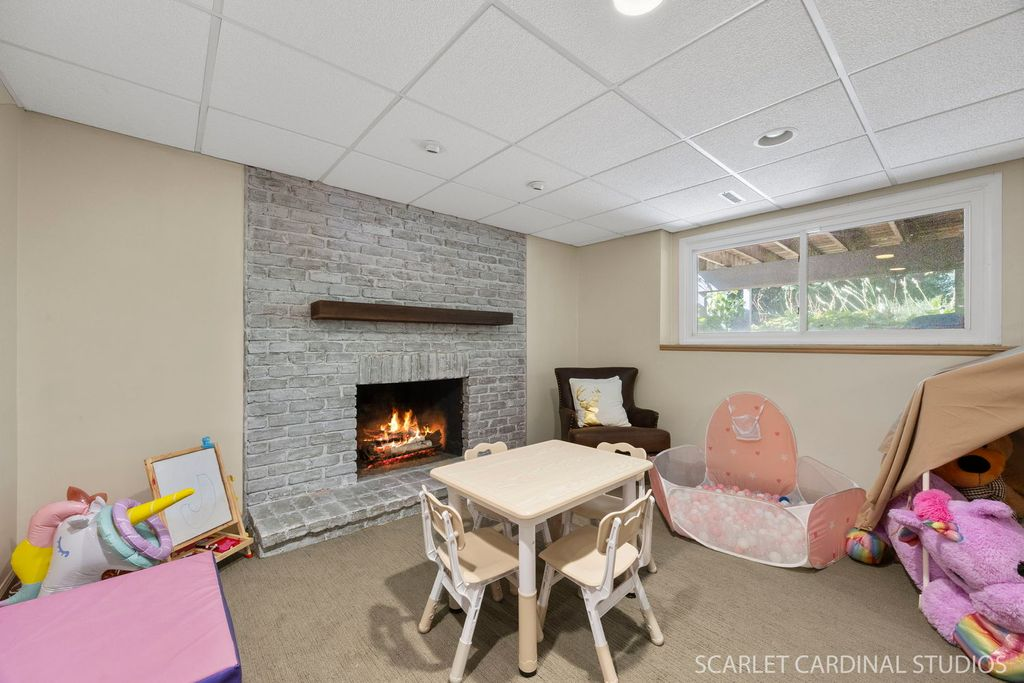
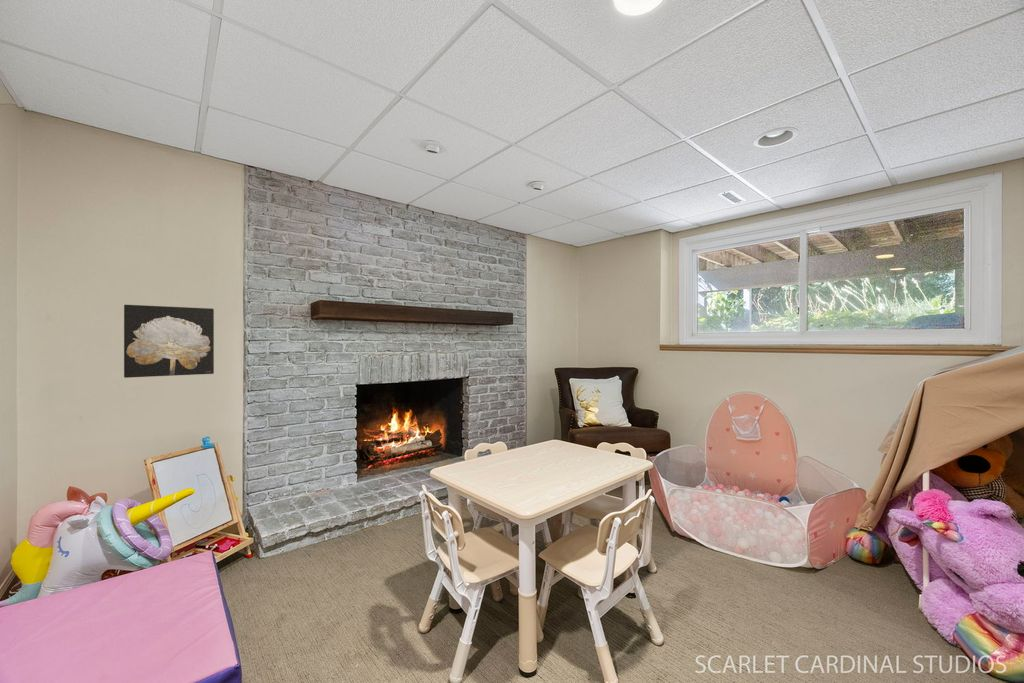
+ wall art [123,304,215,379]
